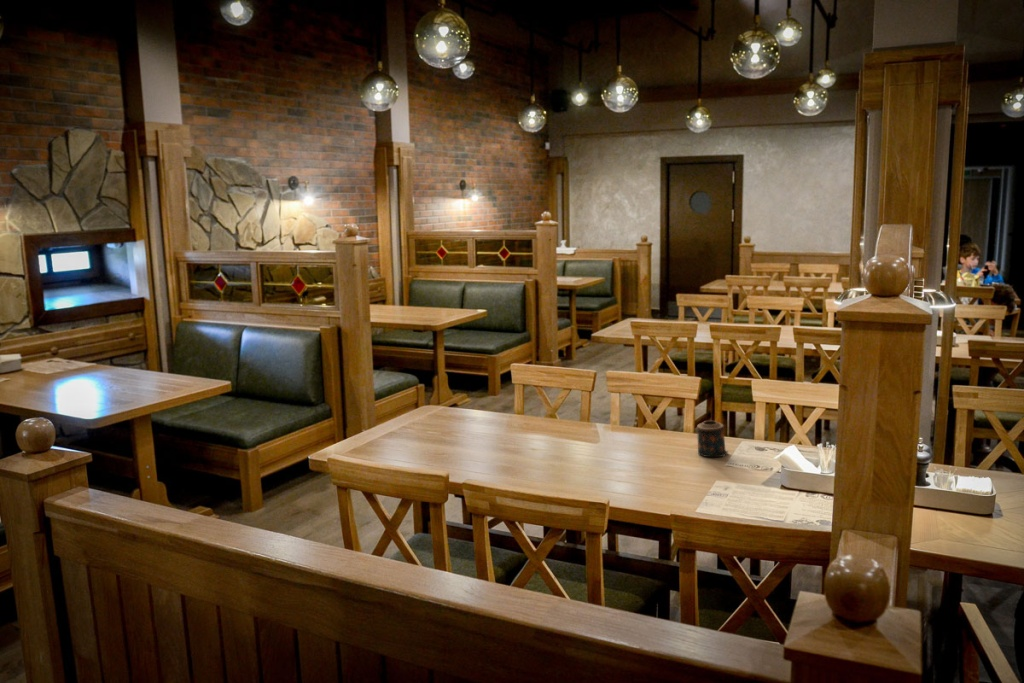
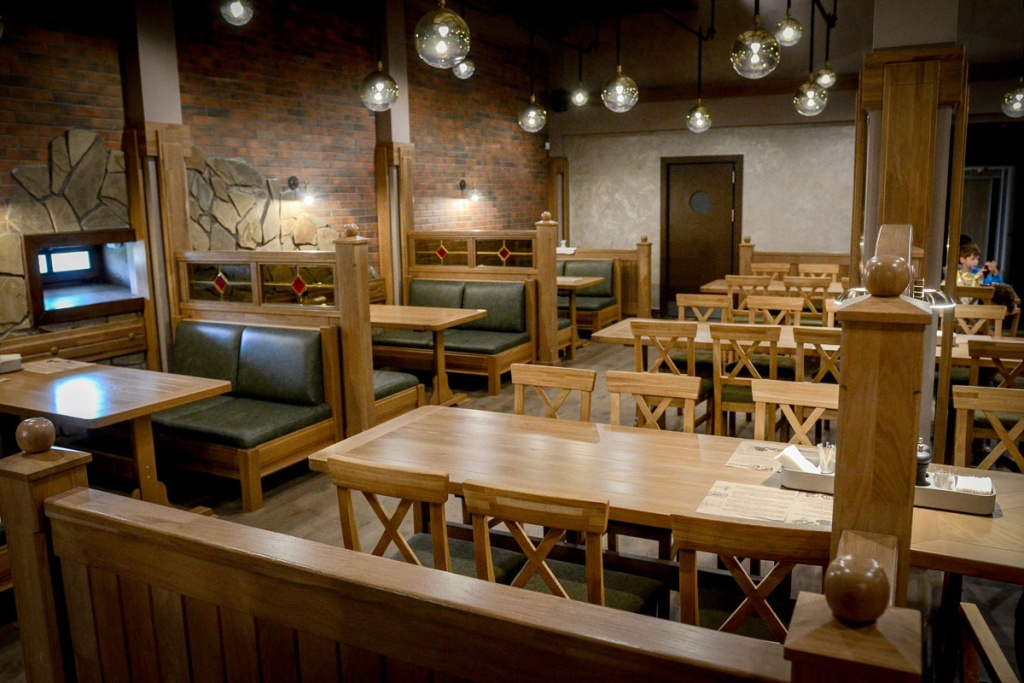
- candle [696,420,729,458]
